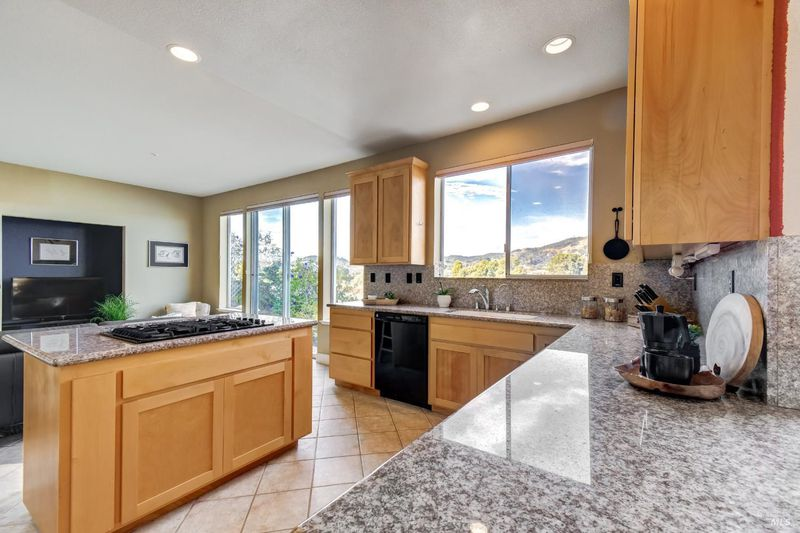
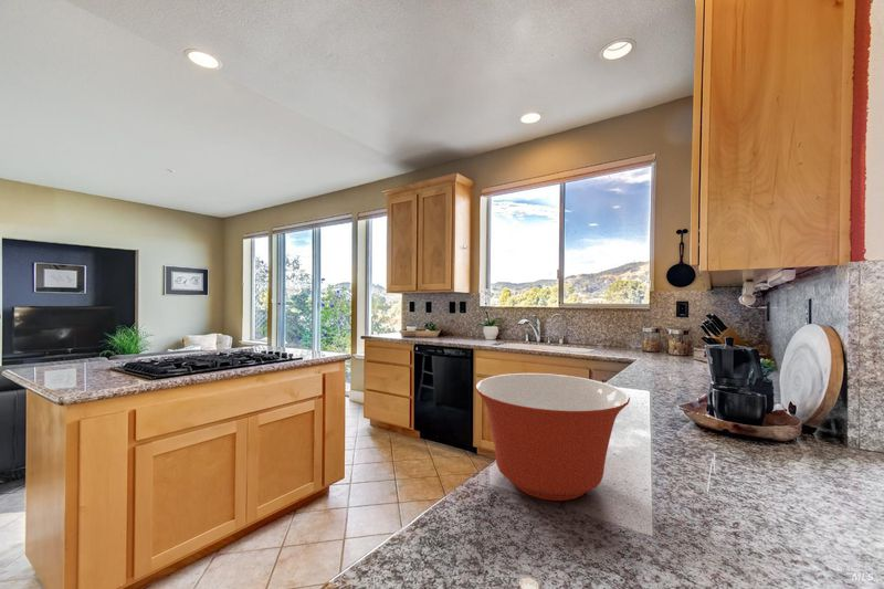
+ mixing bowl [474,372,631,502]
